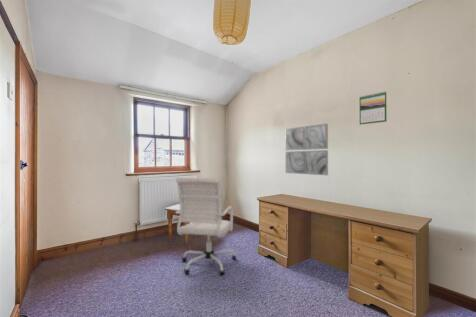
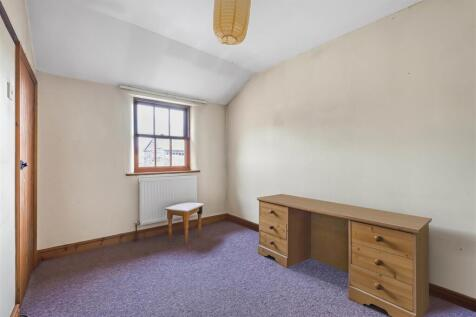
- calendar [359,90,388,126]
- wall art [284,123,329,176]
- office chair [175,177,238,276]
